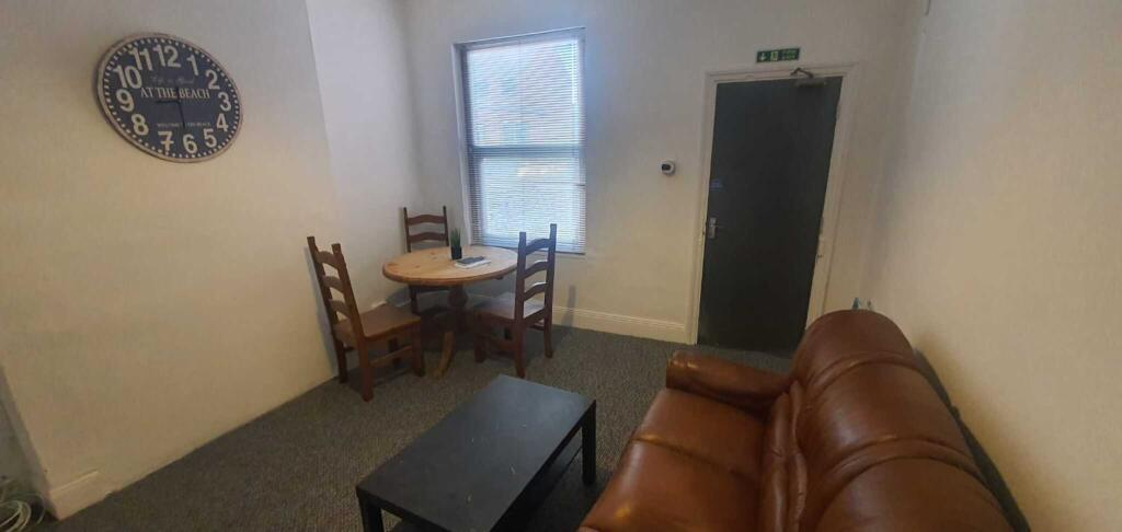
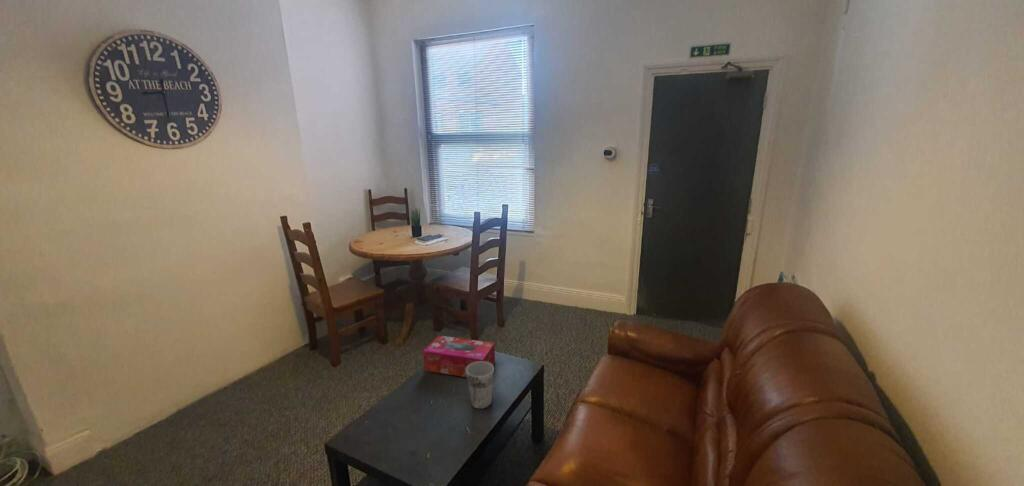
+ tissue box [422,335,496,378]
+ cup [466,362,495,410]
